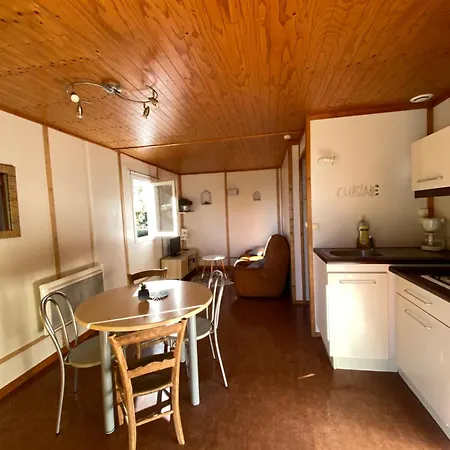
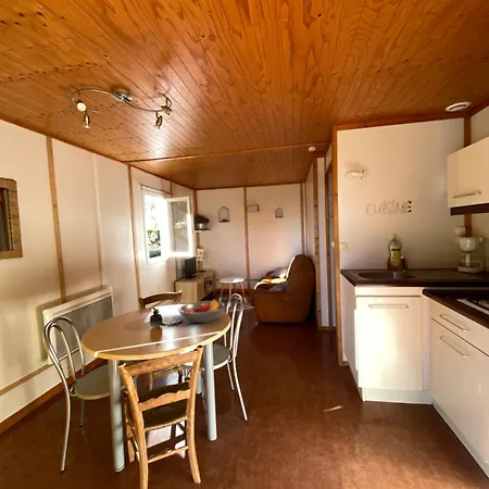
+ fruit bowl [177,298,226,324]
